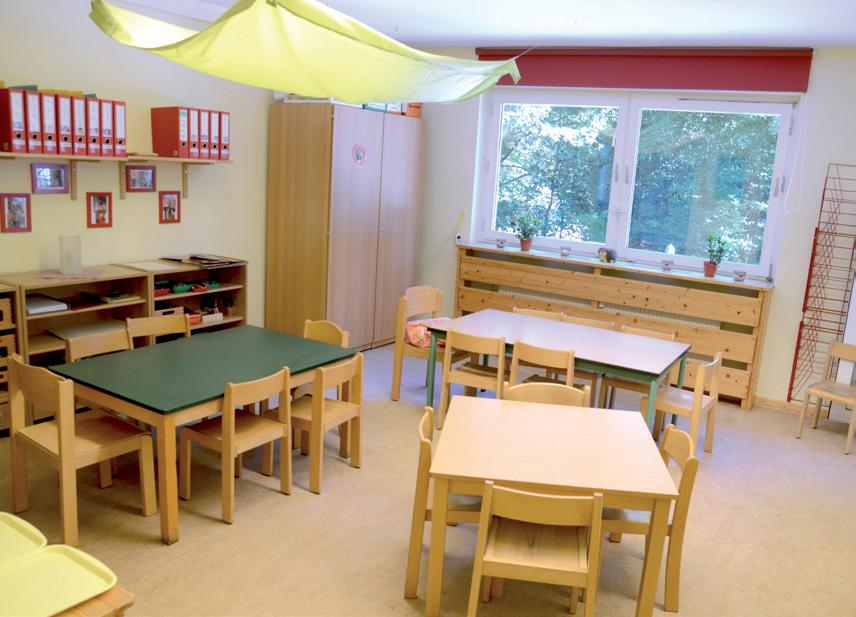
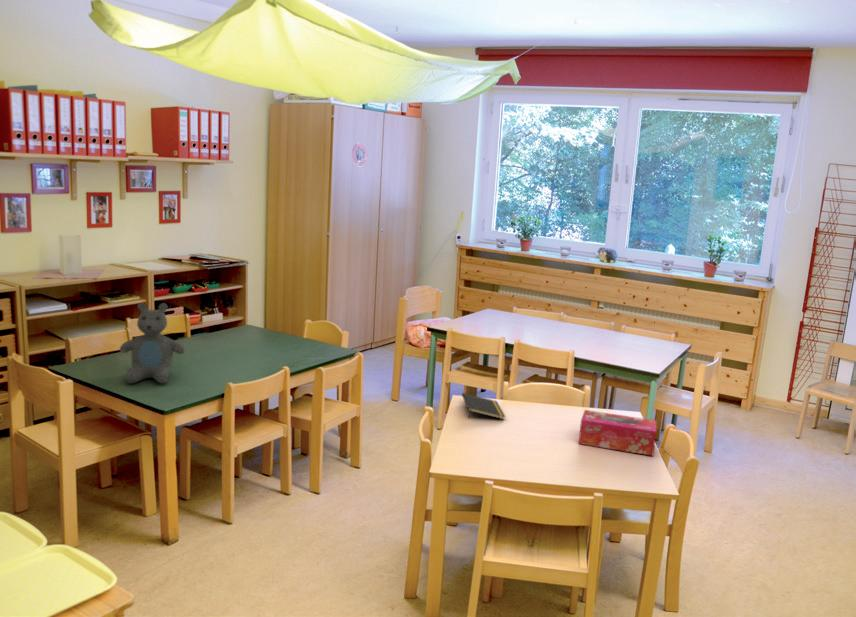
+ tissue box [578,409,658,457]
+ notepad [461,392,506,420]
+ teddy bear [119,302,186,384]
